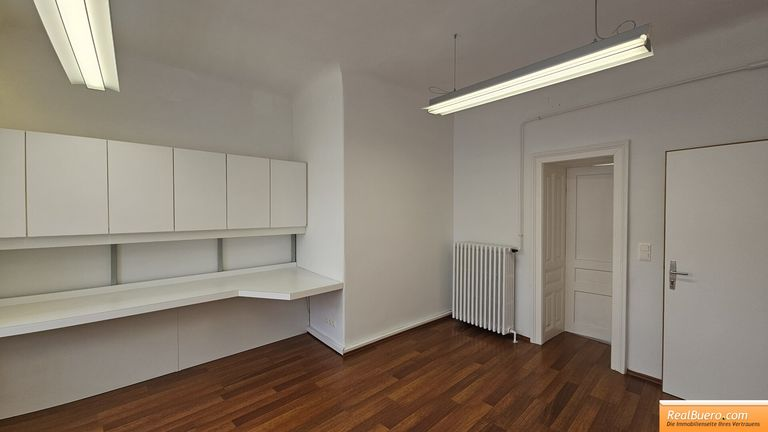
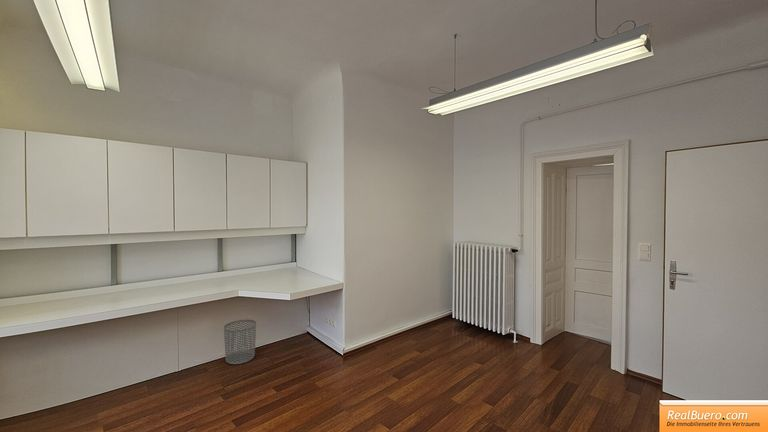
+ waste bin [223,319,257,365]
